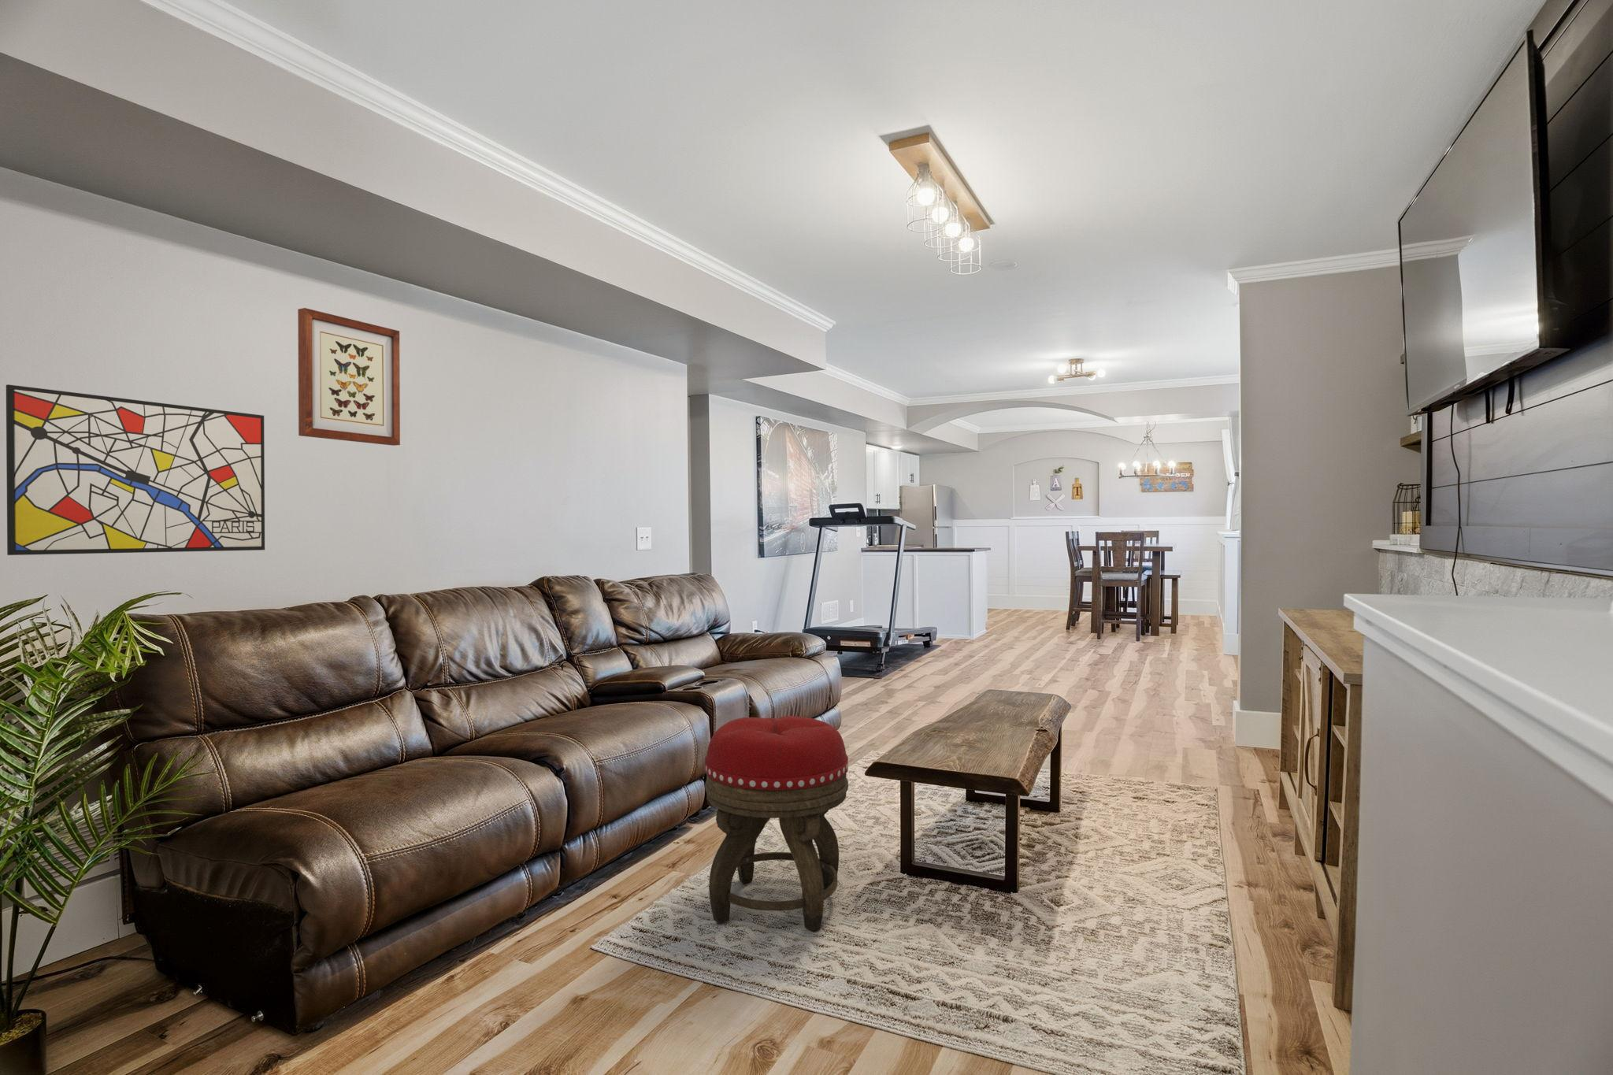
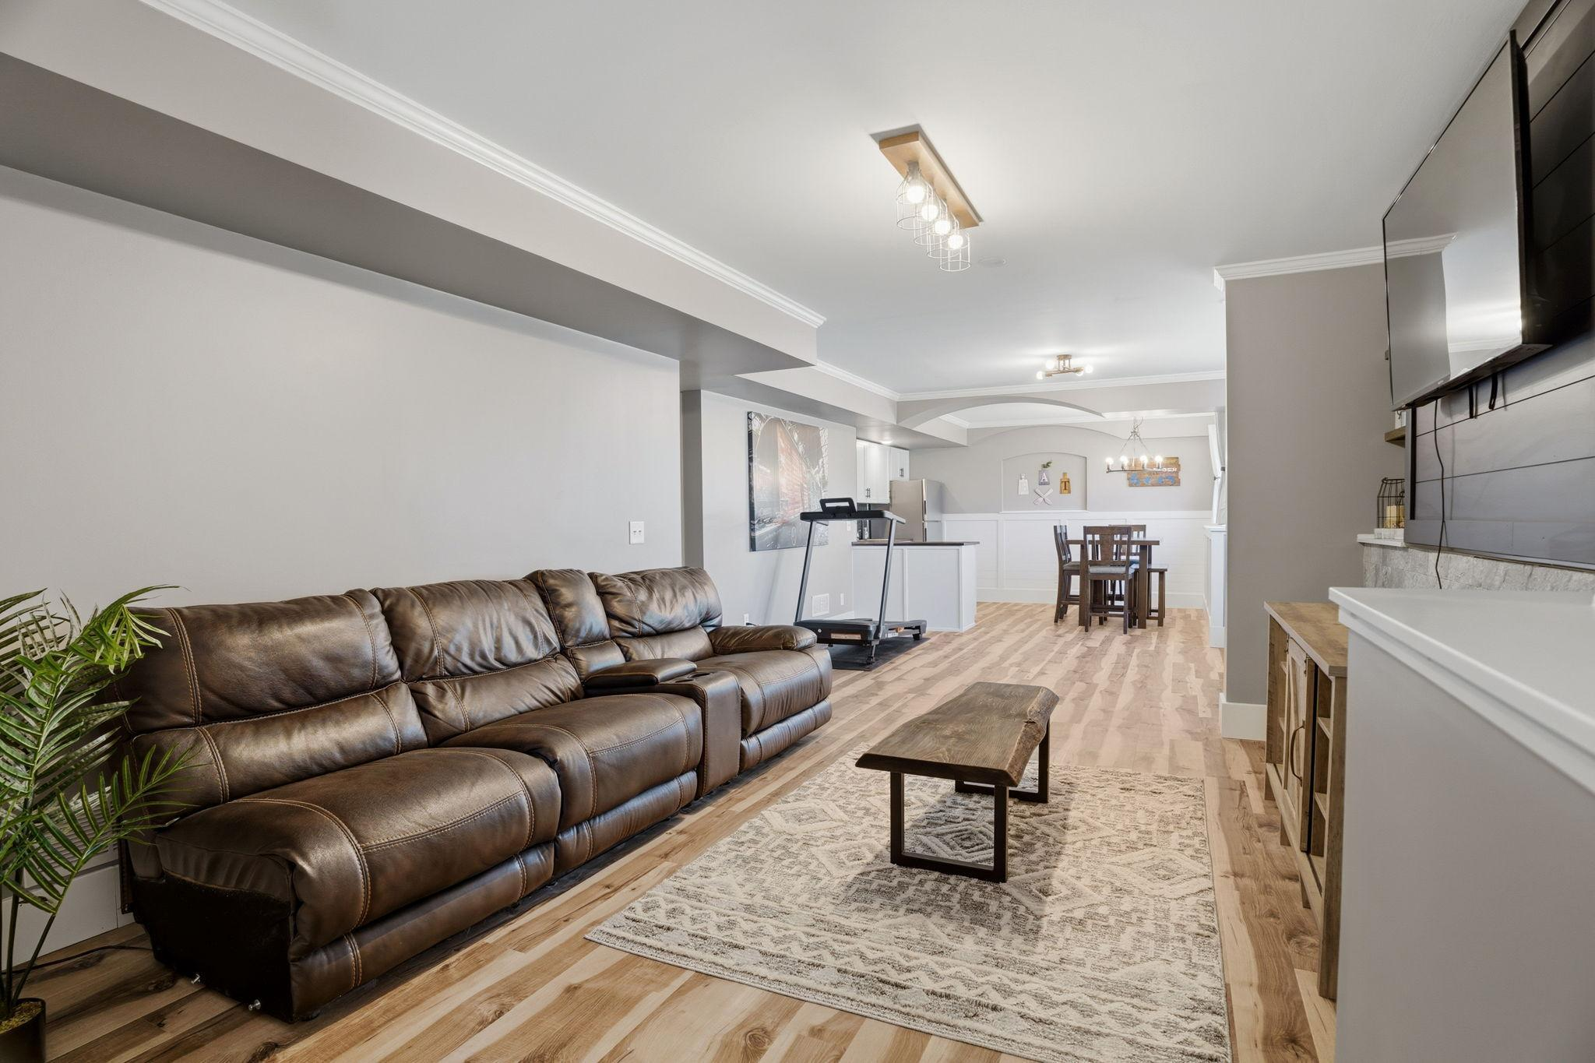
- wall art [297,307,401,446]
- footstool [704,715,849,932]
- wall art [6,384,265,555]
